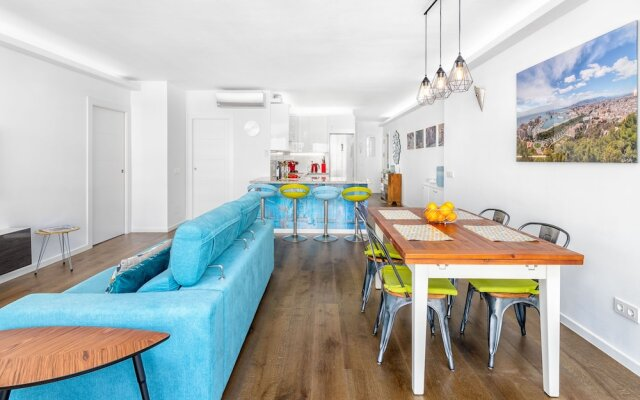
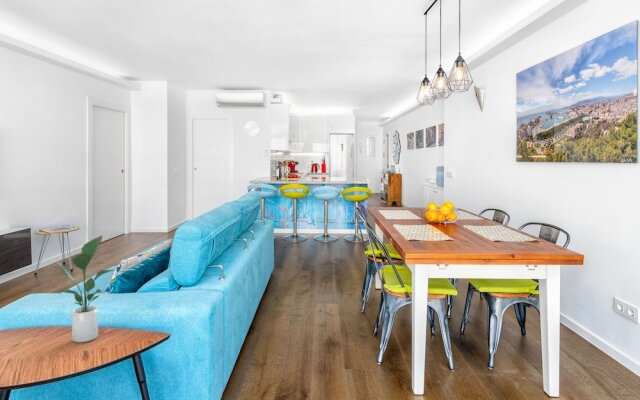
+ potted plant [52,234,114,344]
